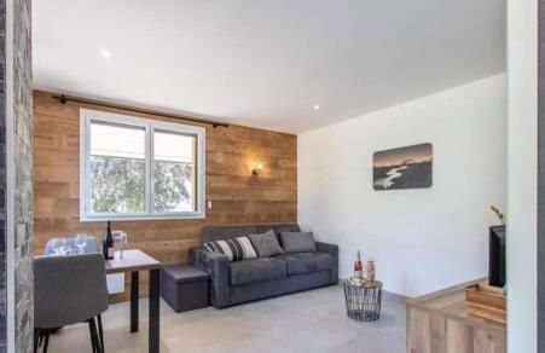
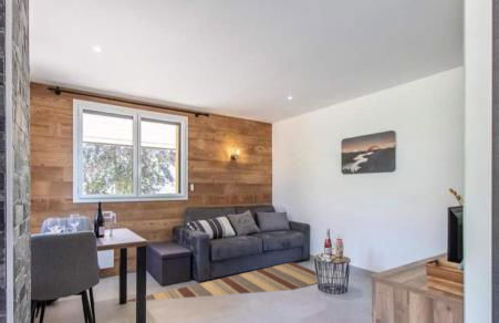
+ rug [125,261,319,303]
